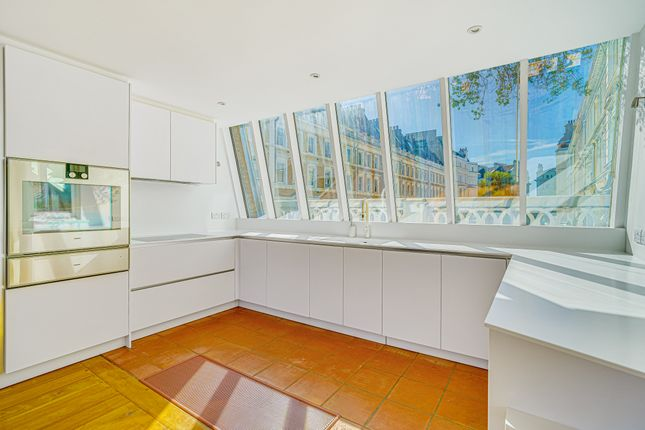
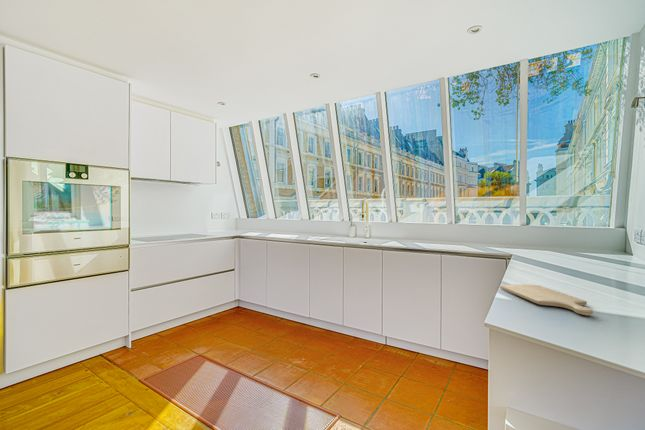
+ chopping board [499,283,594,316]
